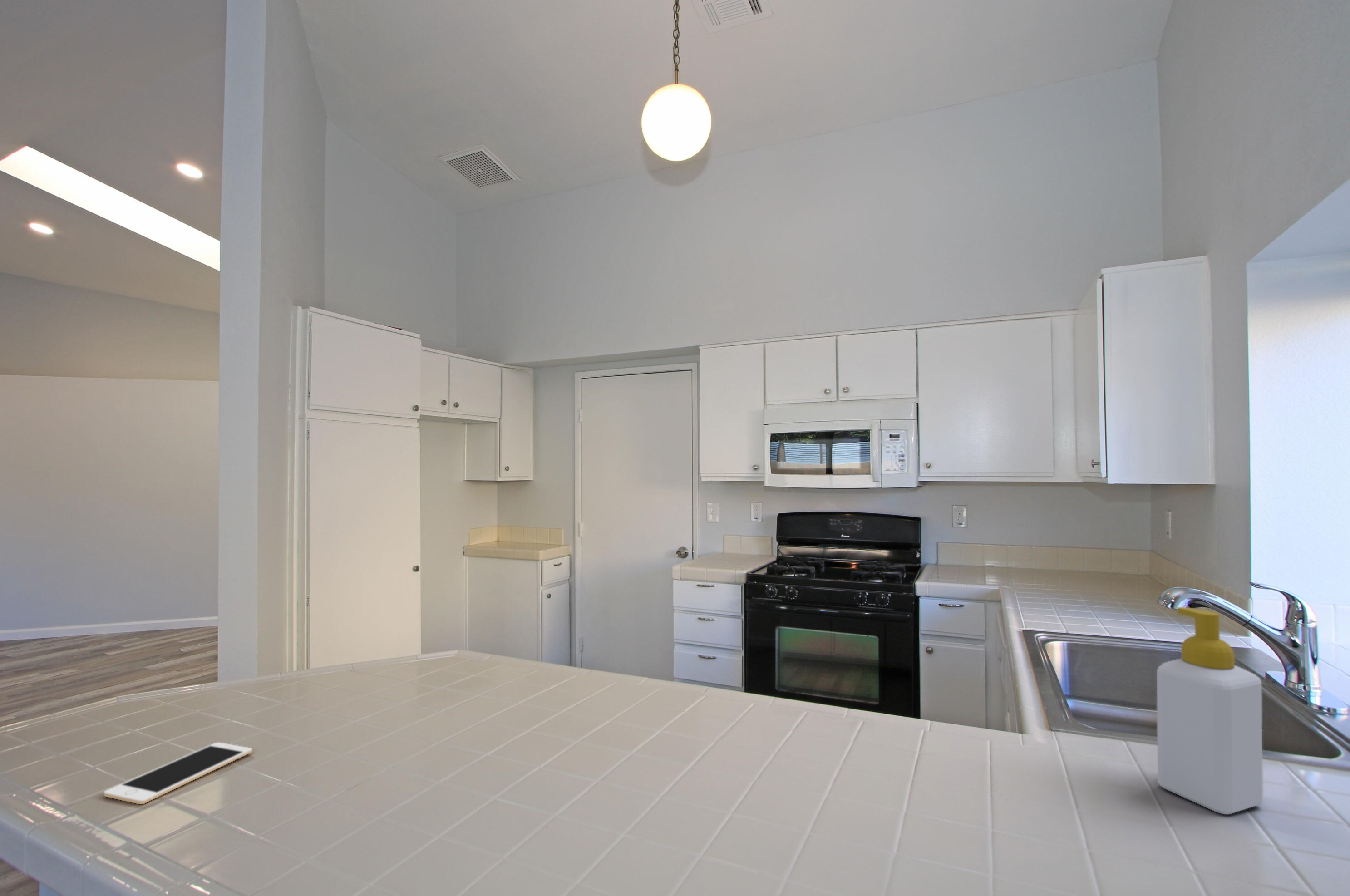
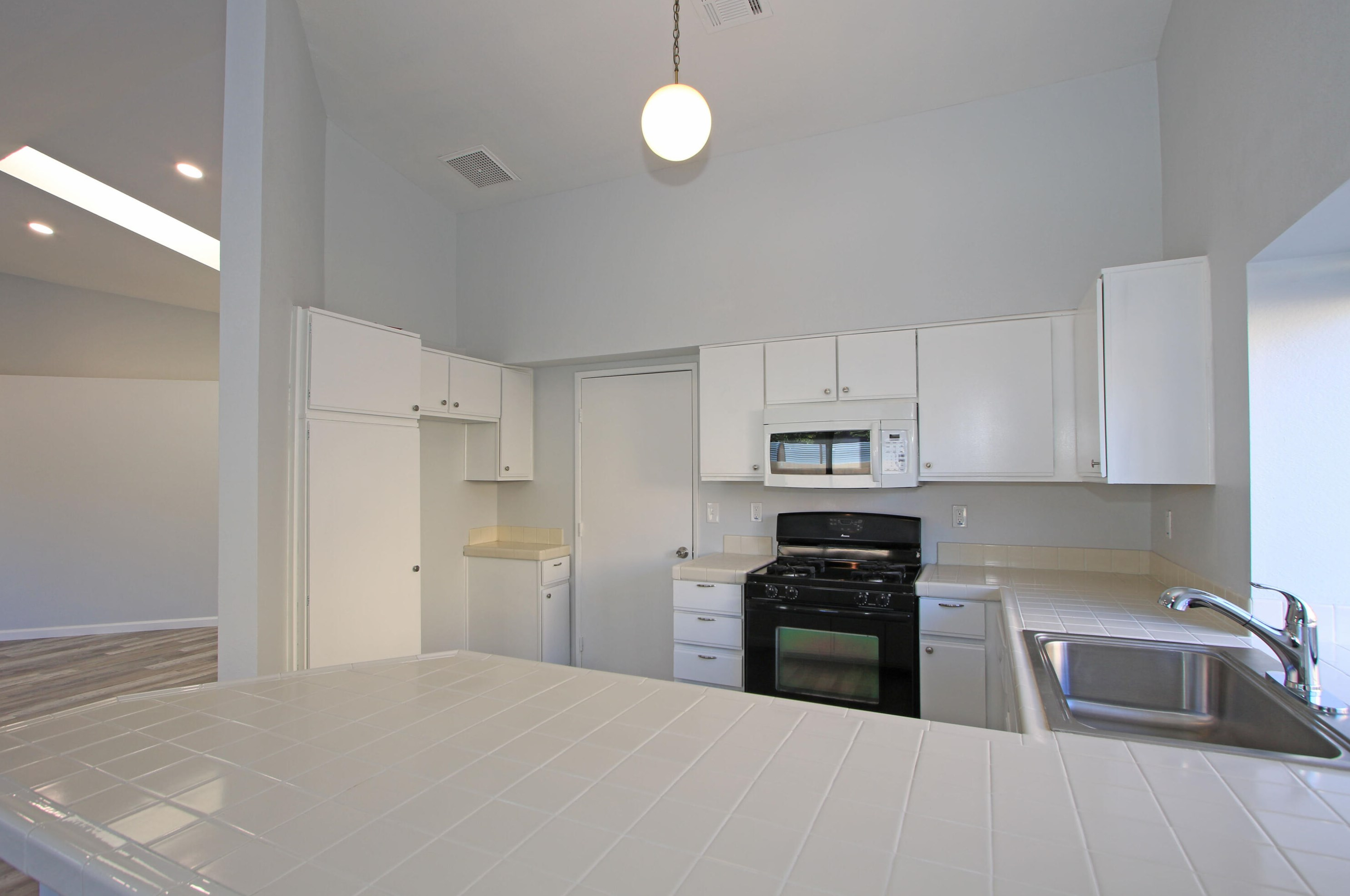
- cell phone [103,742,253,805]
- soap bottle [1156,606,1263,815]
